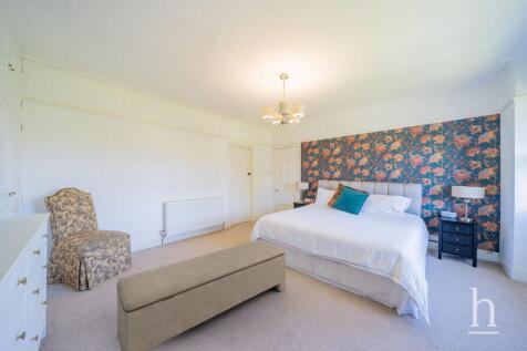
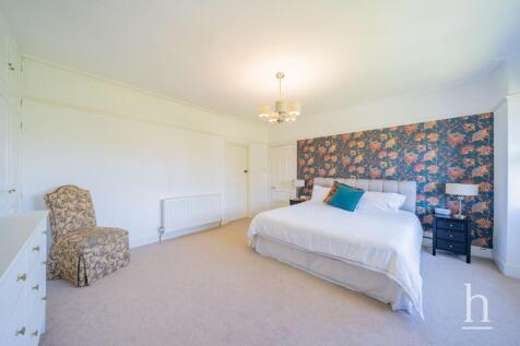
- bench [116,239,287,351]
